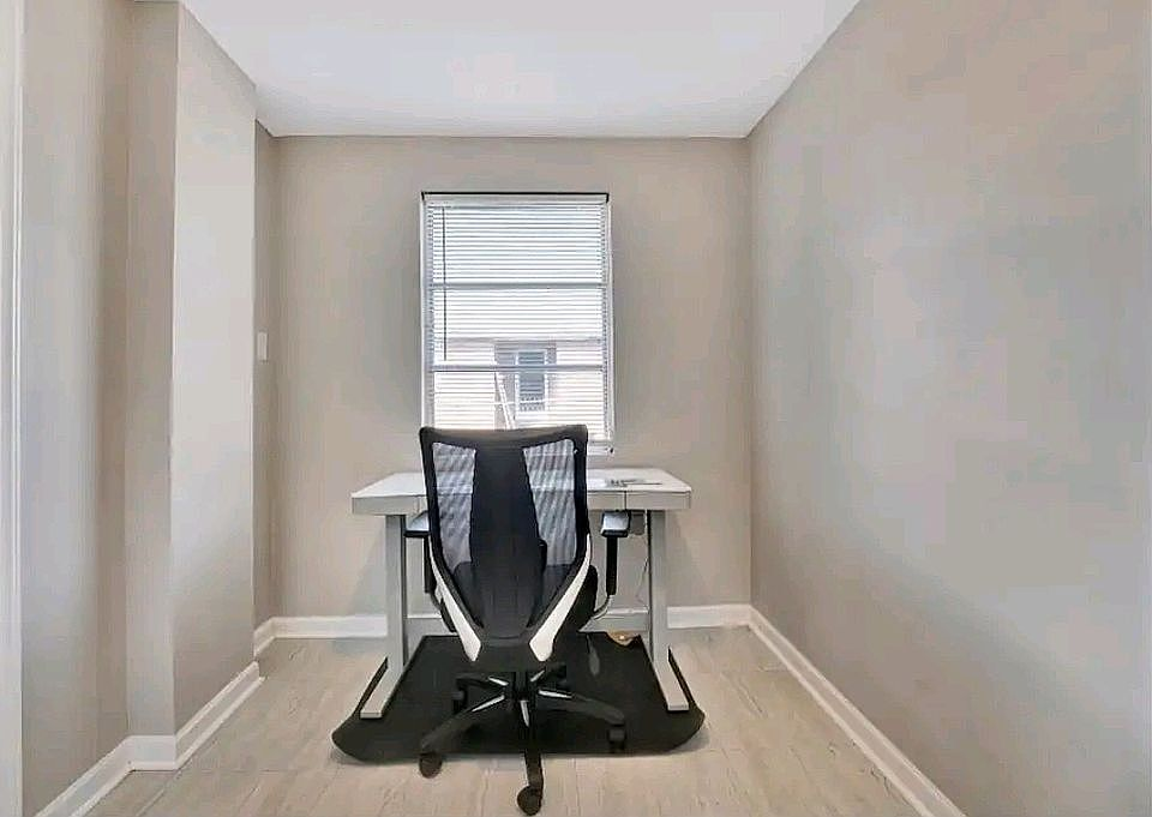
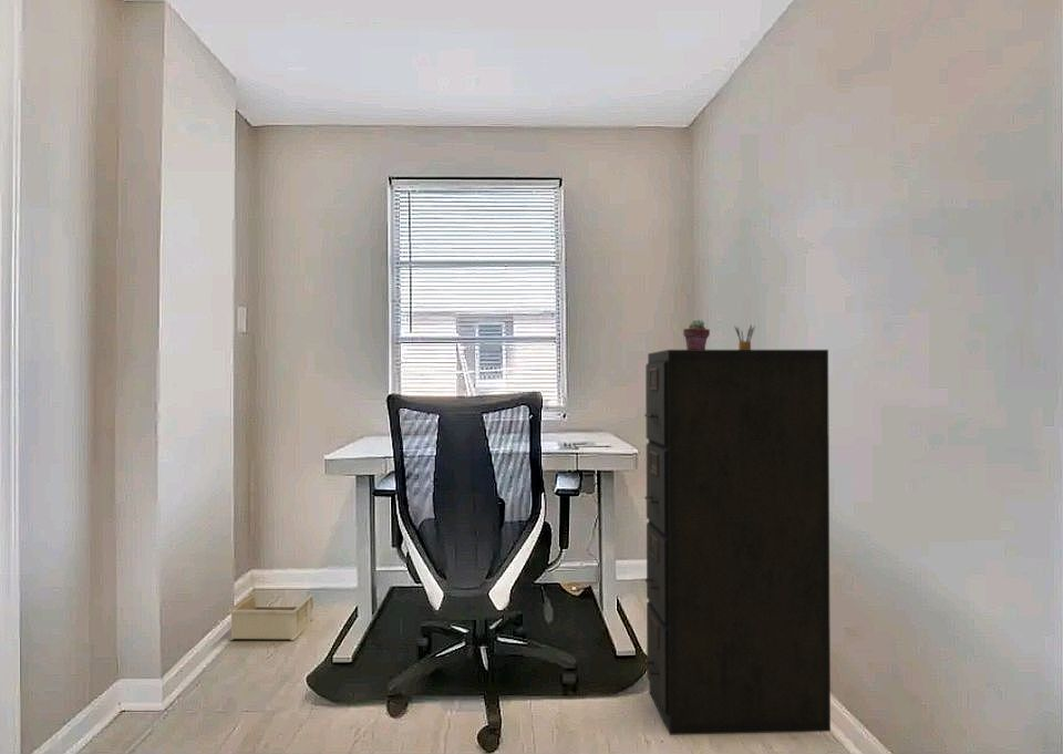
+ pencil box [734,323,756,350]
+ storage bin [227,592,314,641]
+ filing cabinet [643,349,832,736]
+ potted succulent [682,318,711,350]
